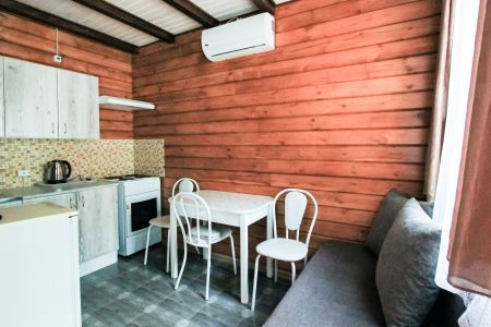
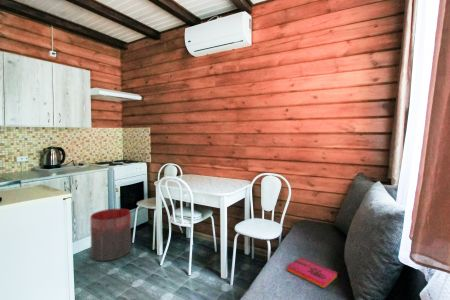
+ trash can [89,208,132,262]
+ hardback book [286,256,338,289]
